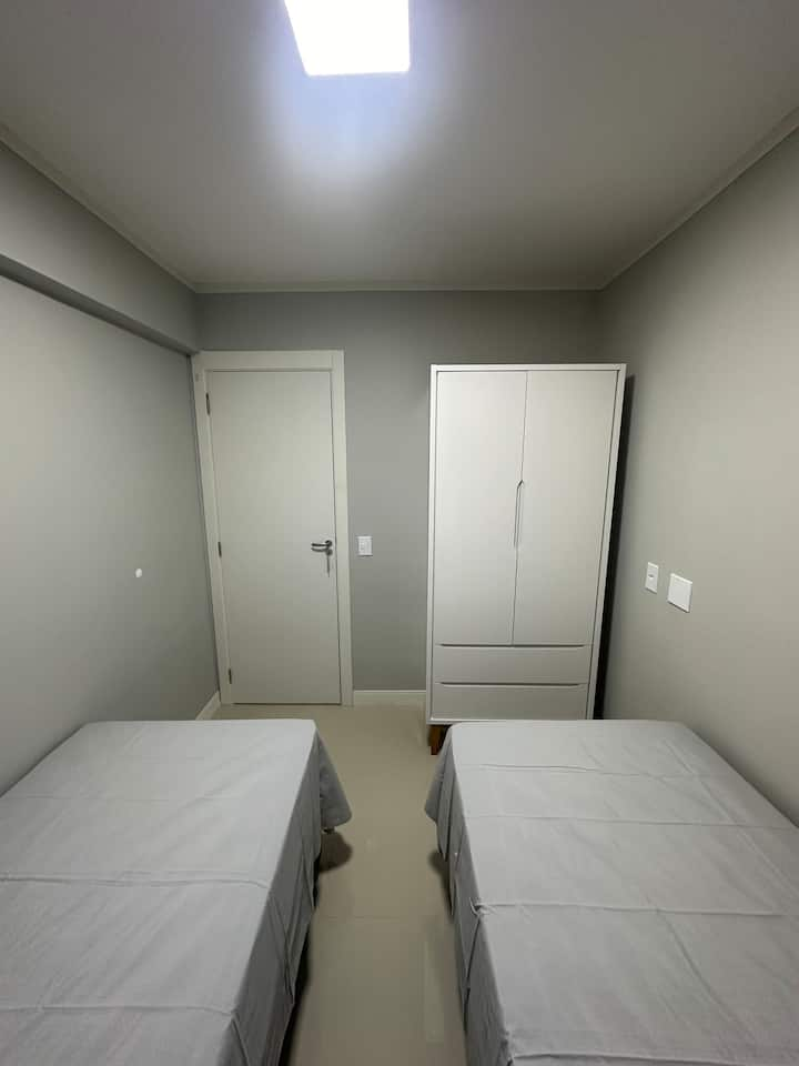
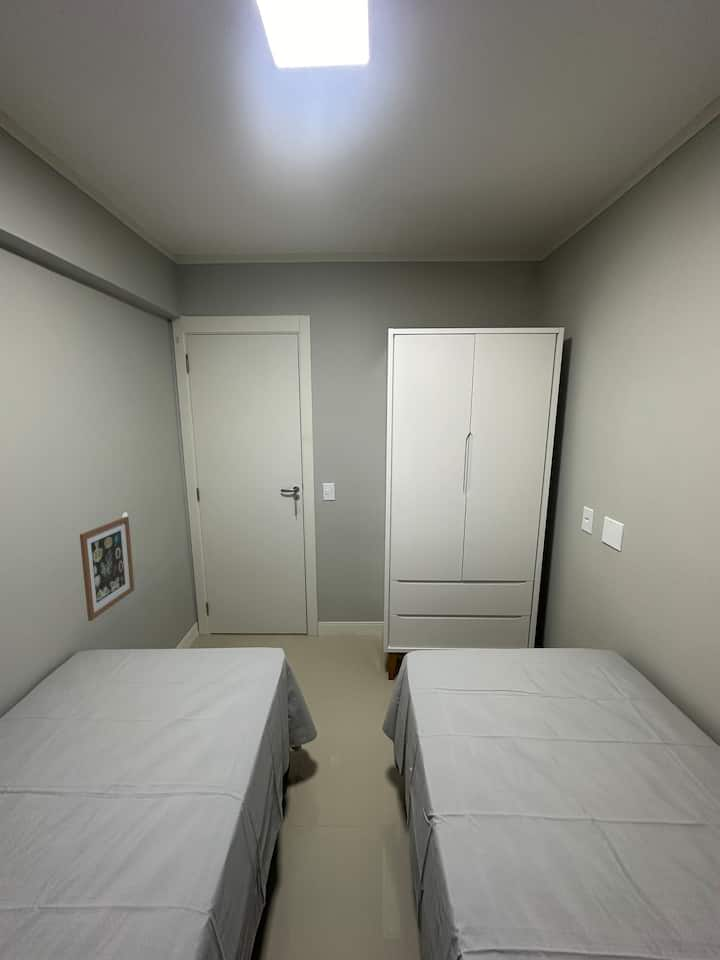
+ wall art [79,516,135,622]
